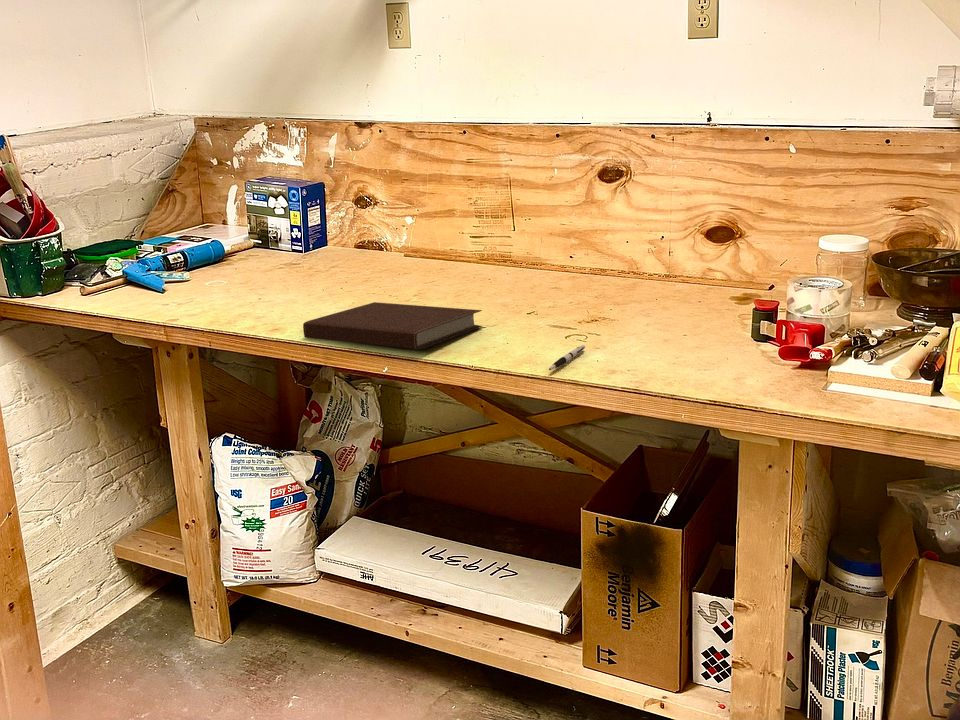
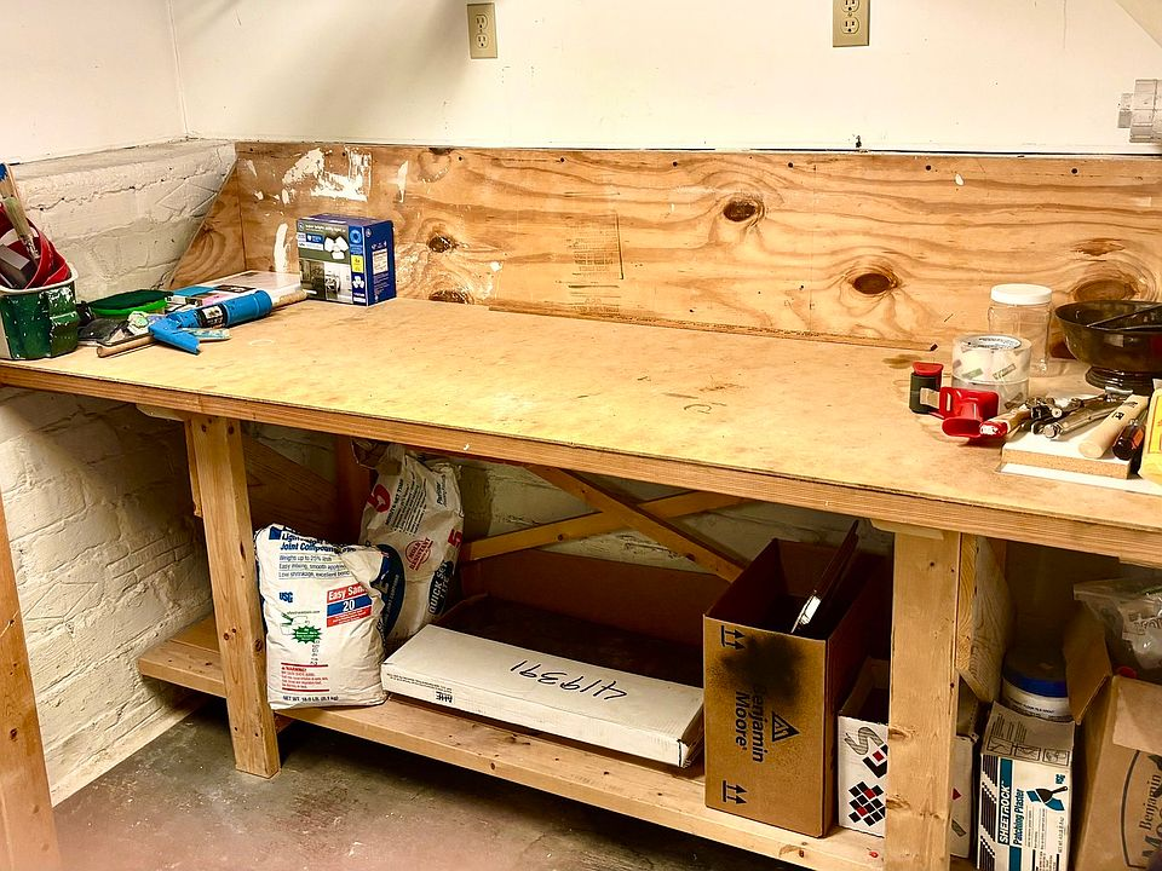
- pen [548,344,586,371]
- notebook [302,301,484,350]
